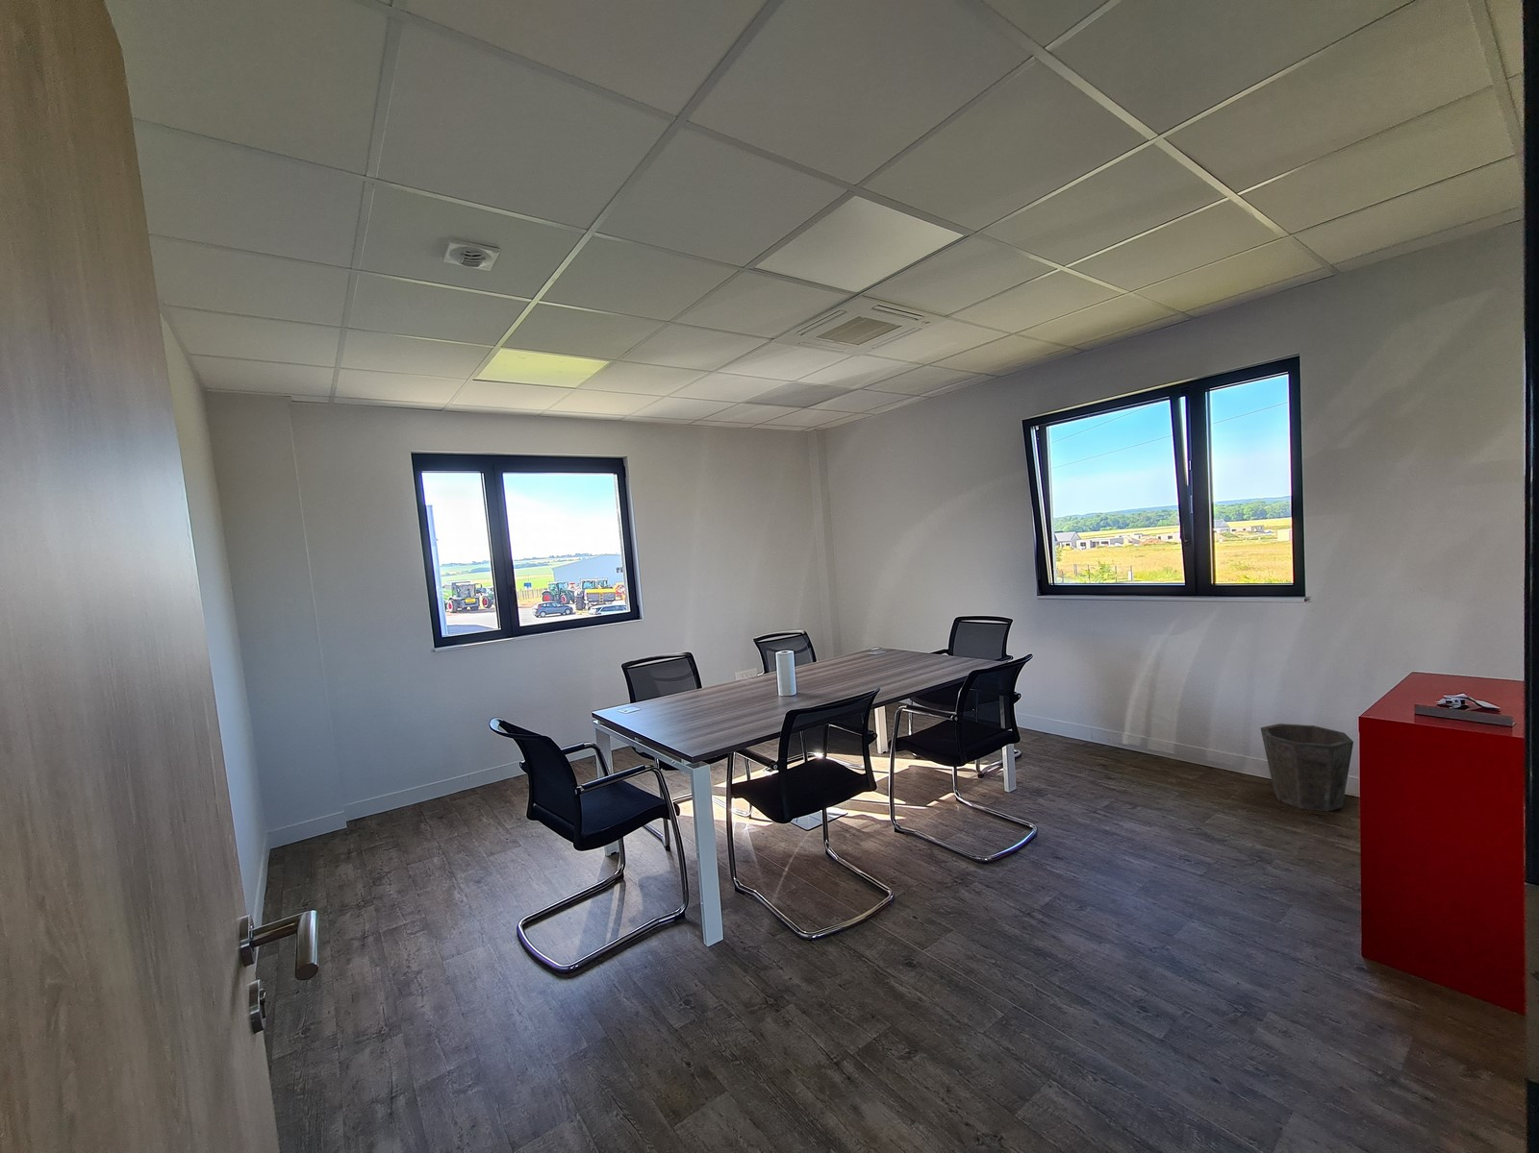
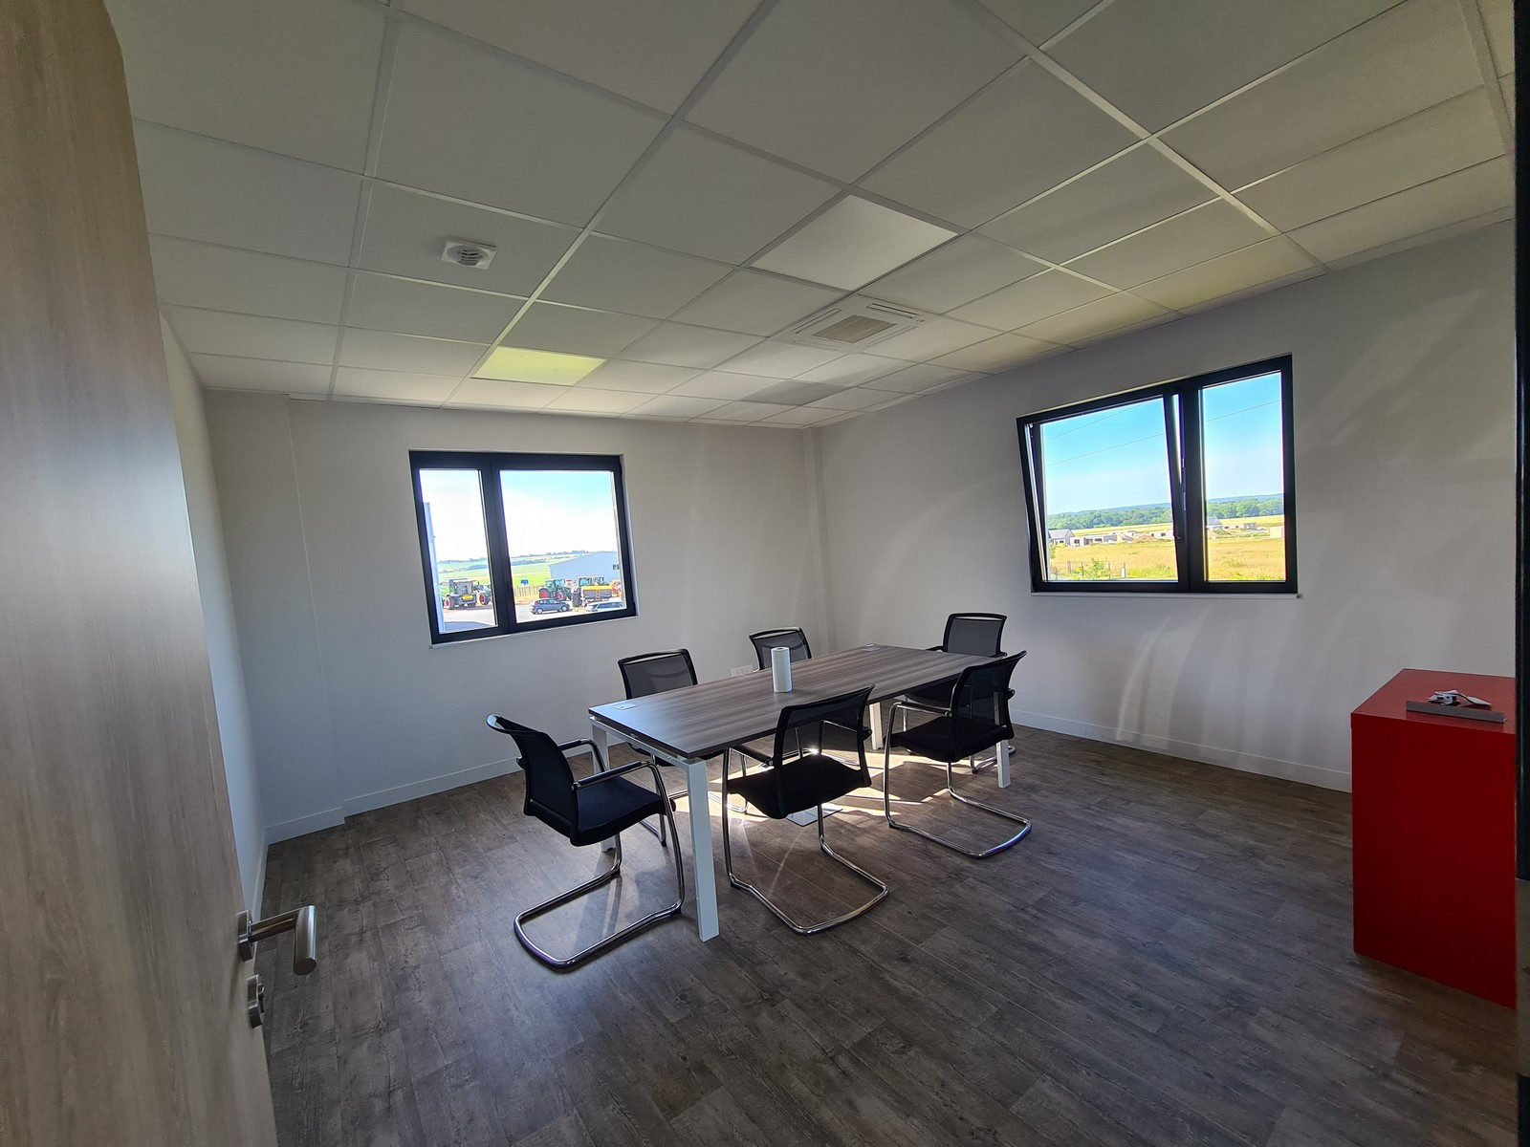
- waste bin [1260,723,1355,813]
